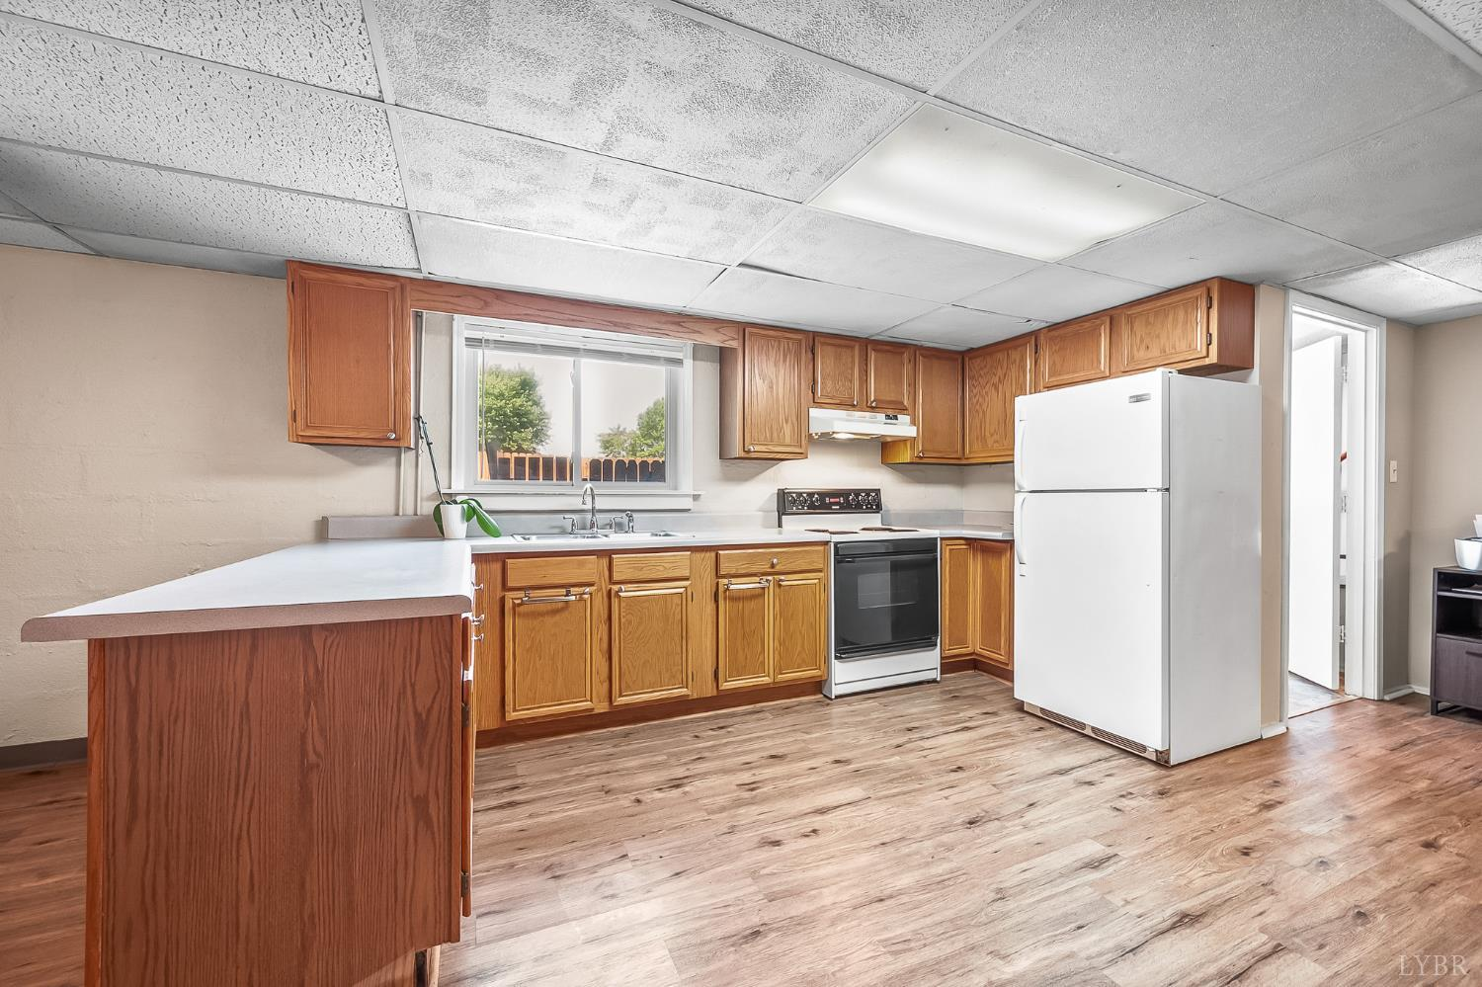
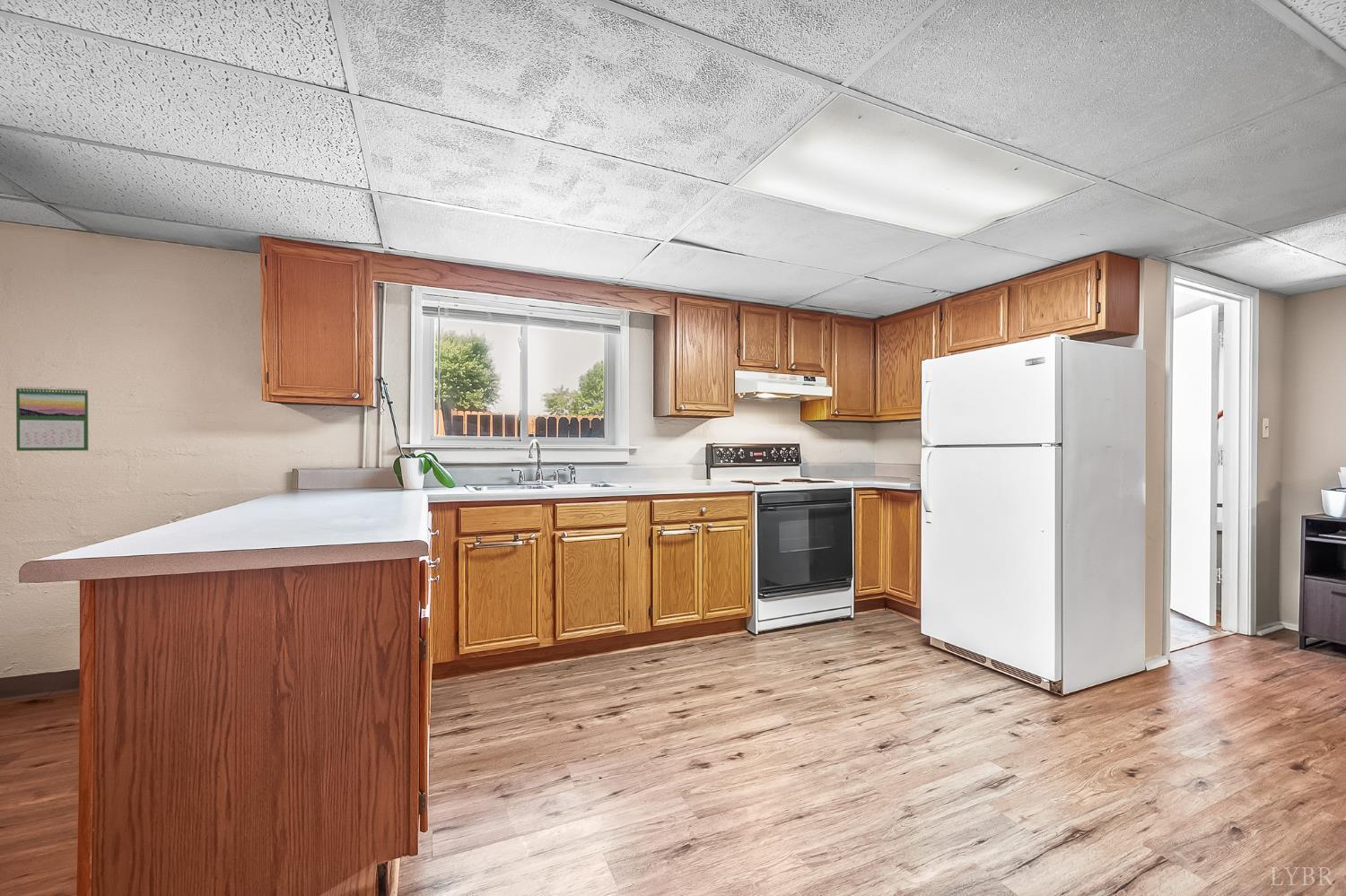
+ calendar [15,386,90,452]
